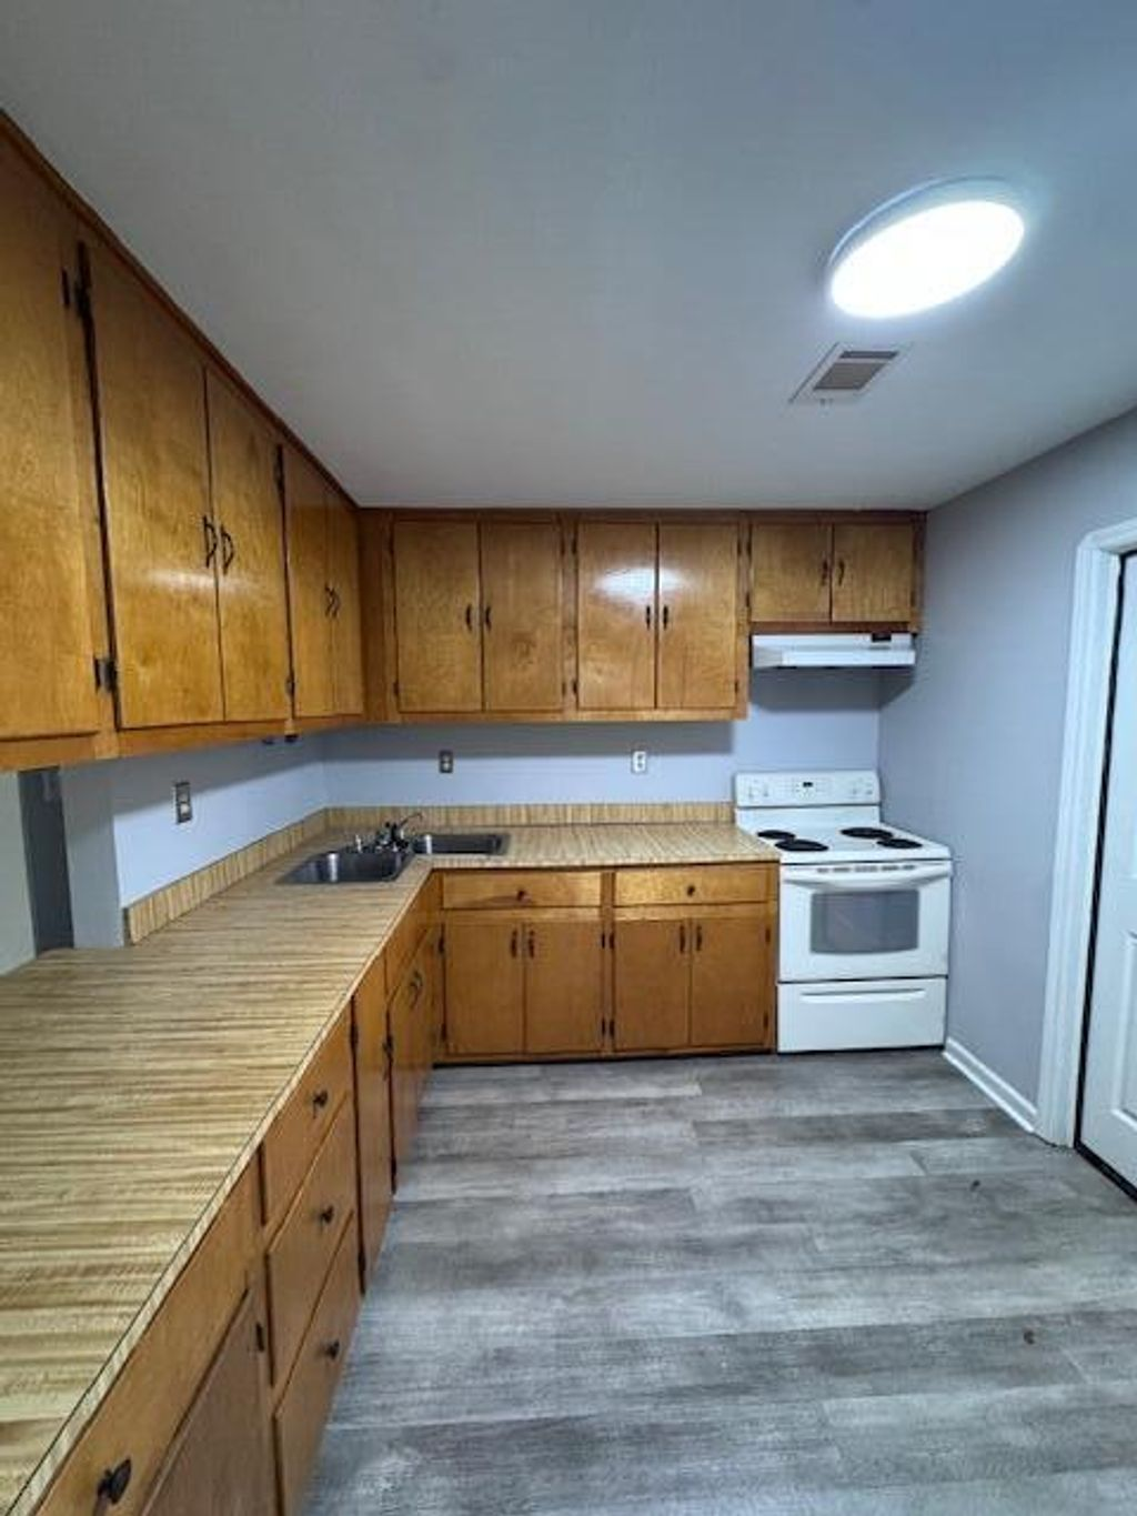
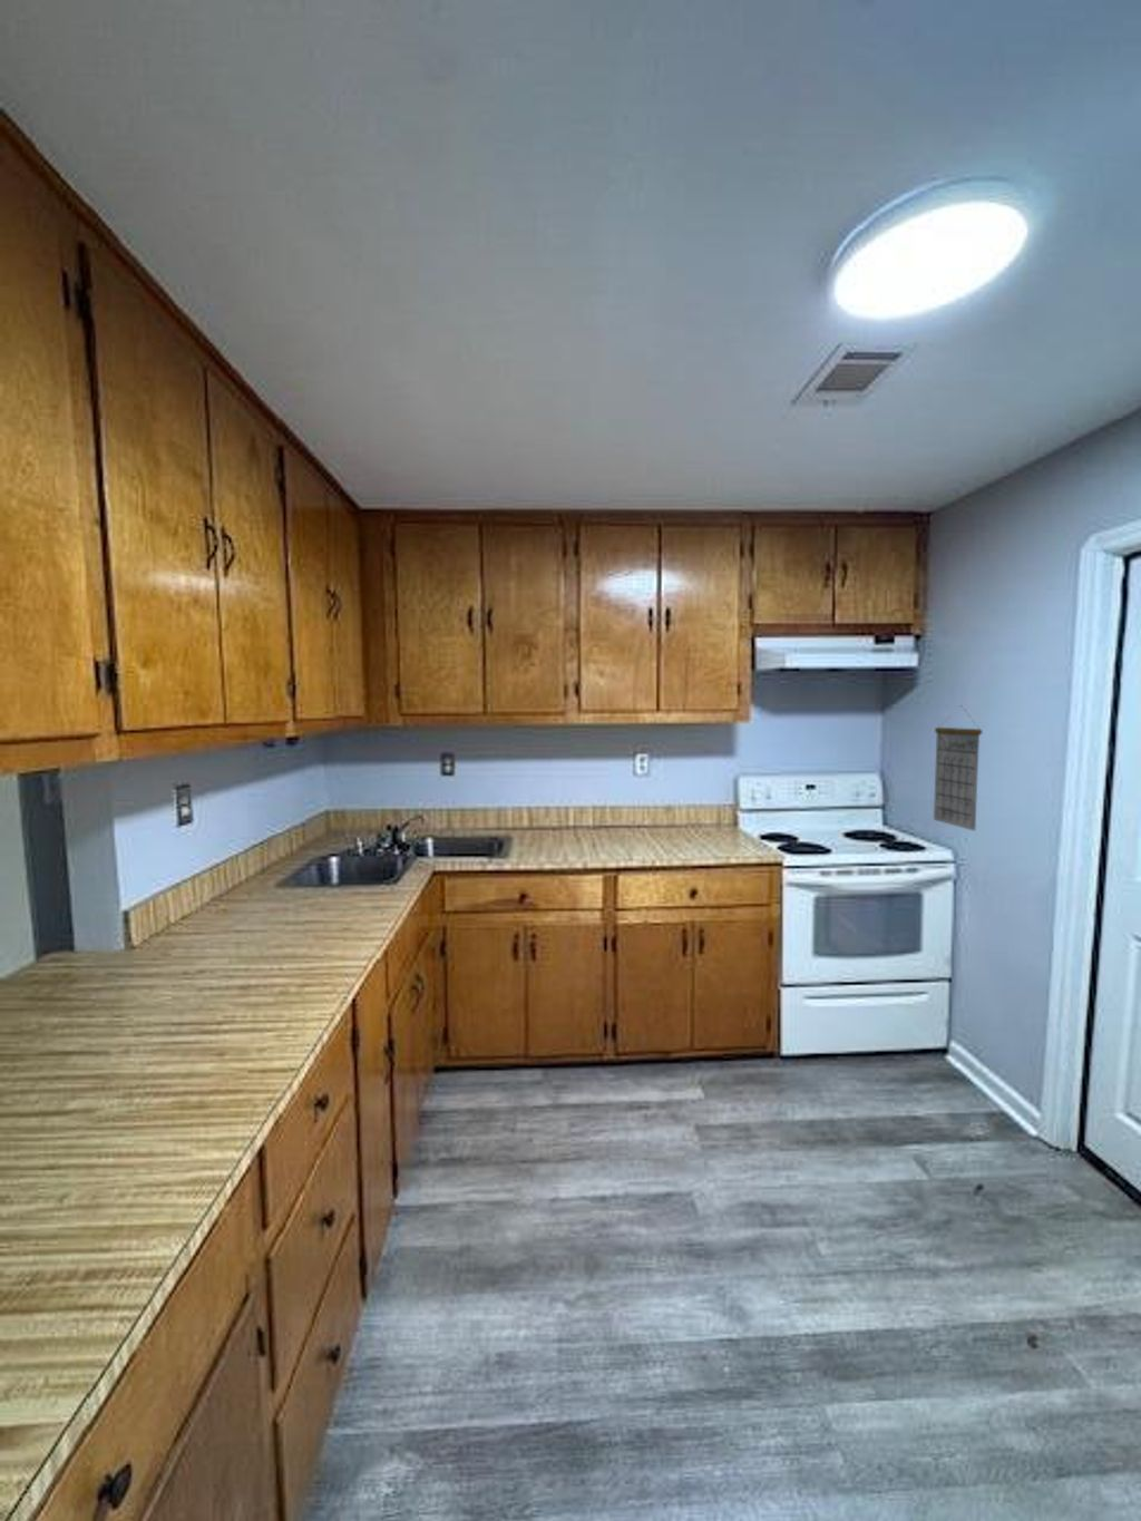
+ calendar [932,705,984,832]
